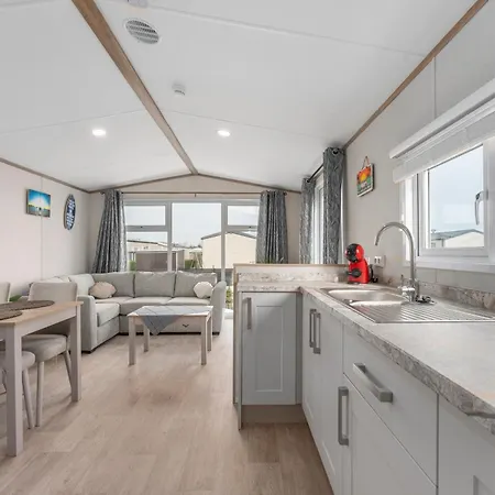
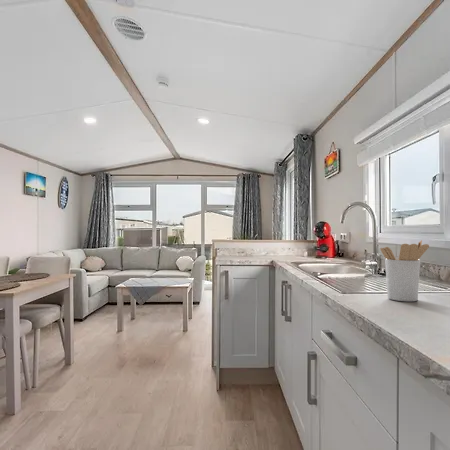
+ utensil holder [379,239,430,302]
